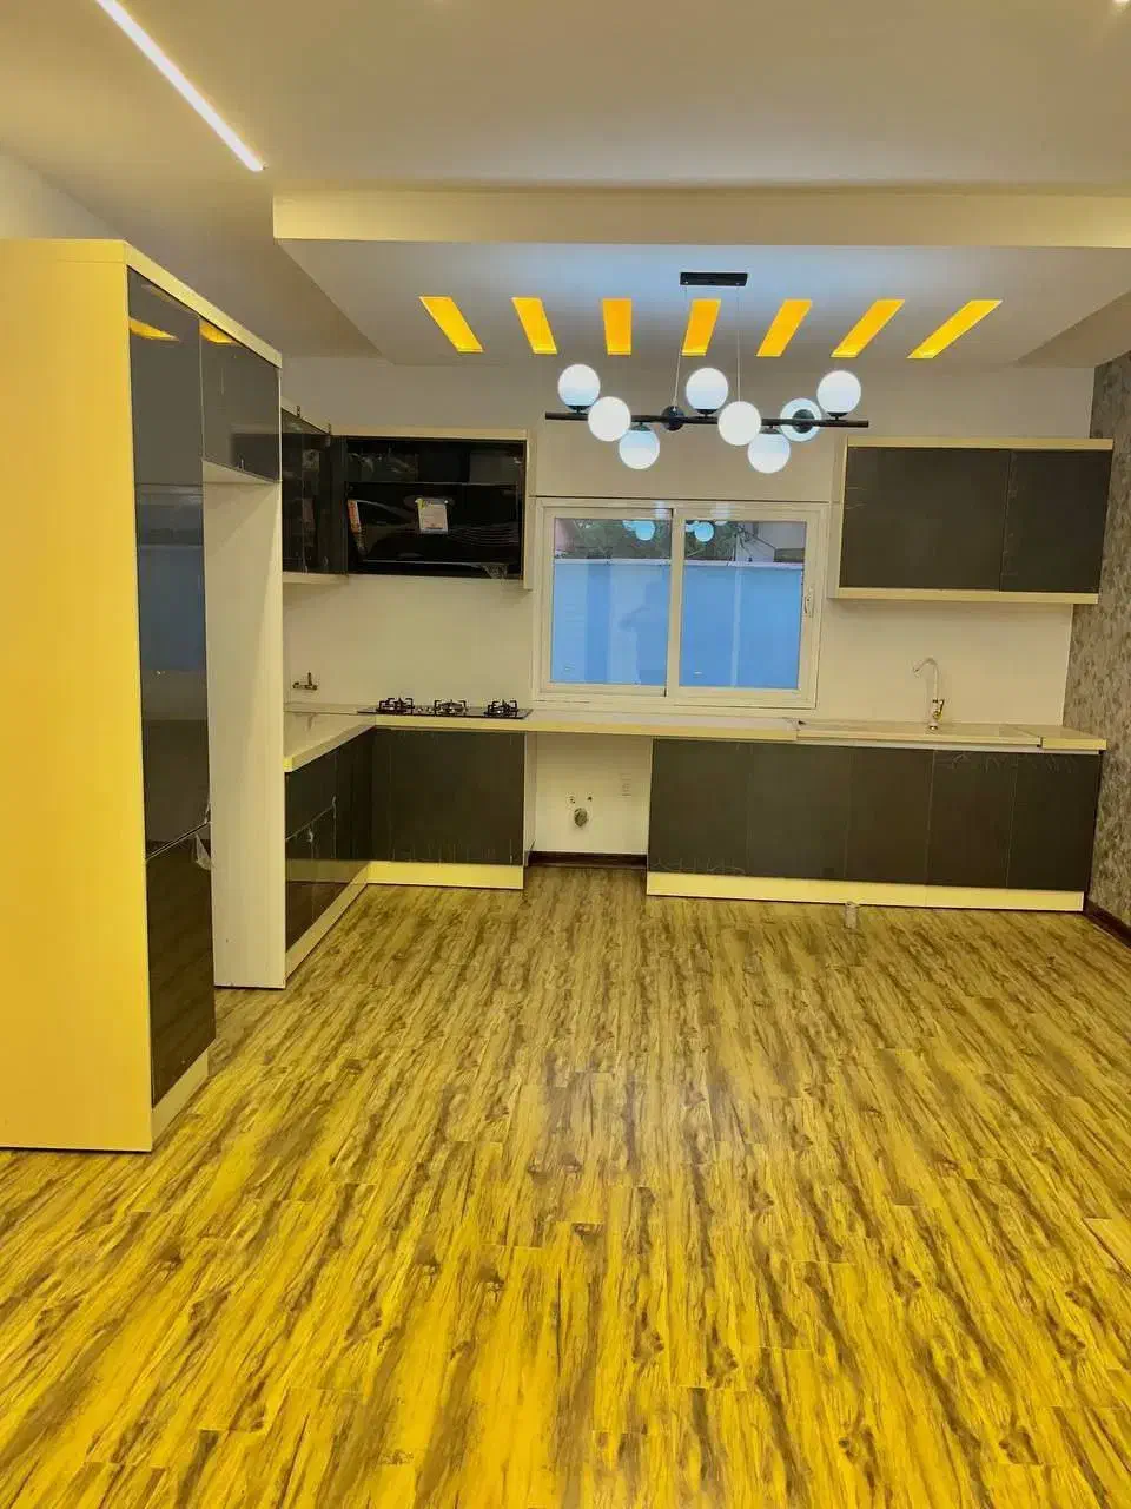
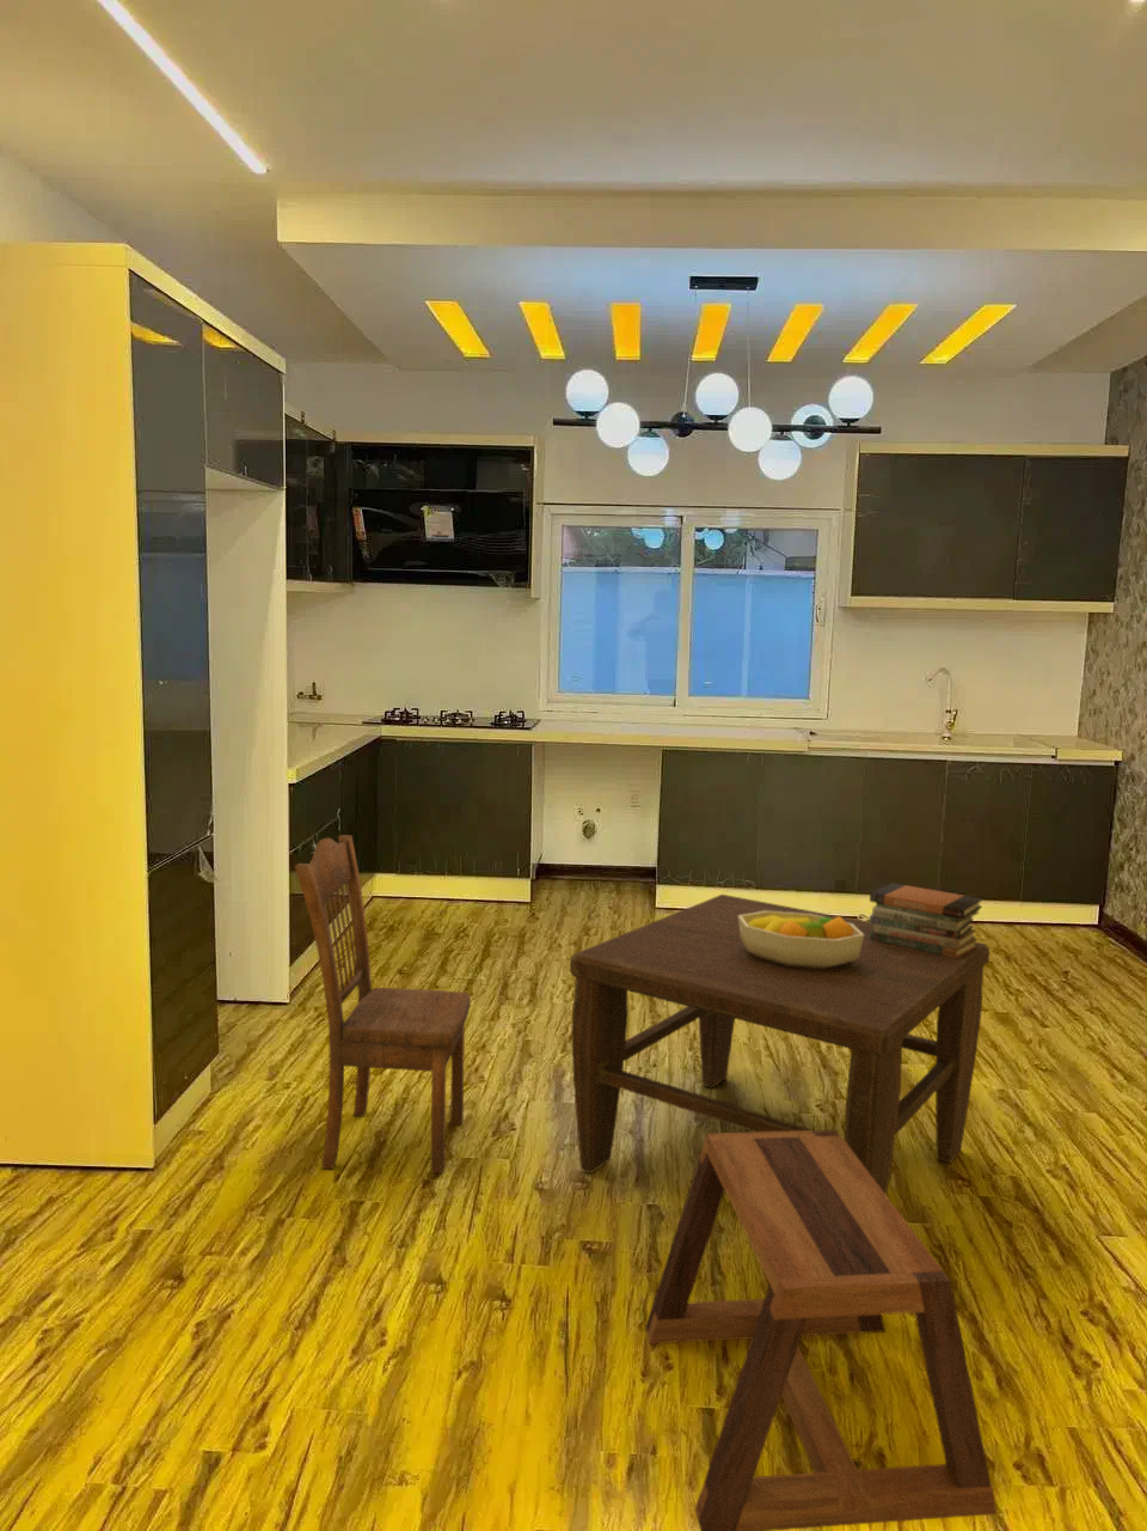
+ book stack [869,881,984,958]
+ coffee table [569,893,992,1196]
+ fruit bowl [739,911,864,969]
+ dining chair [294,834,472,1174]
+ stool [645,1130,998,1531]
